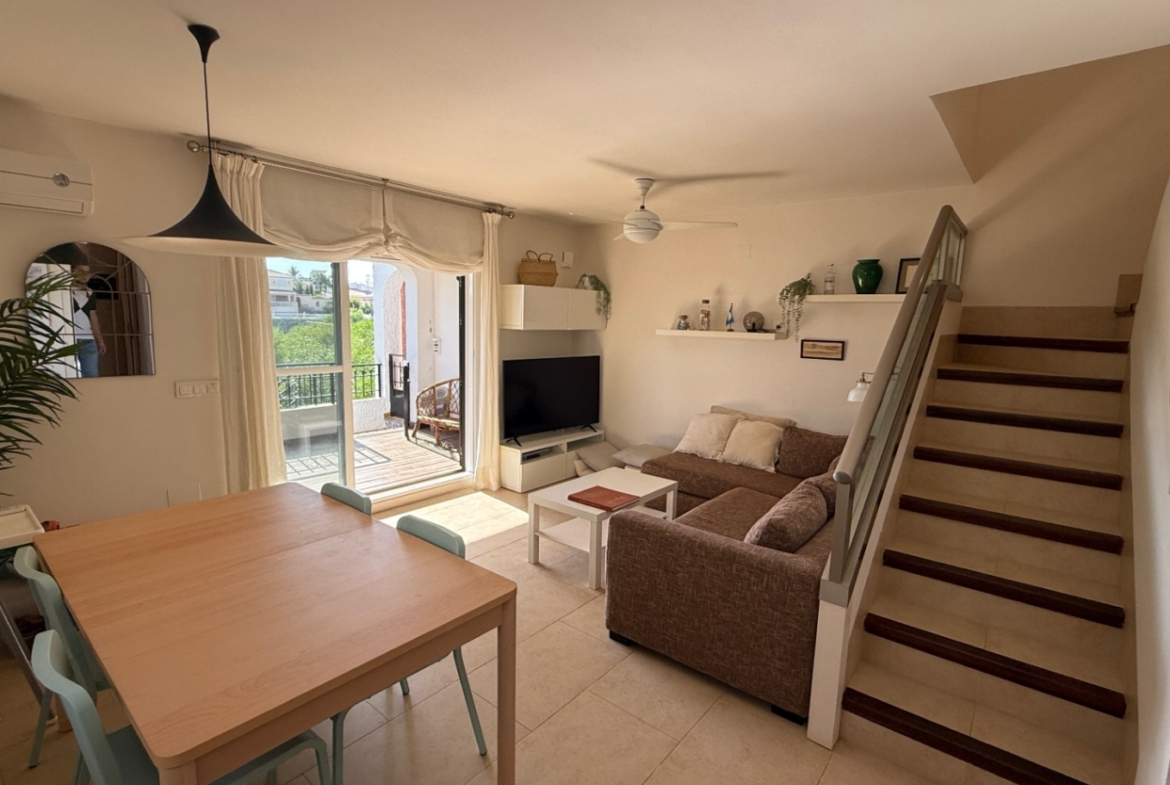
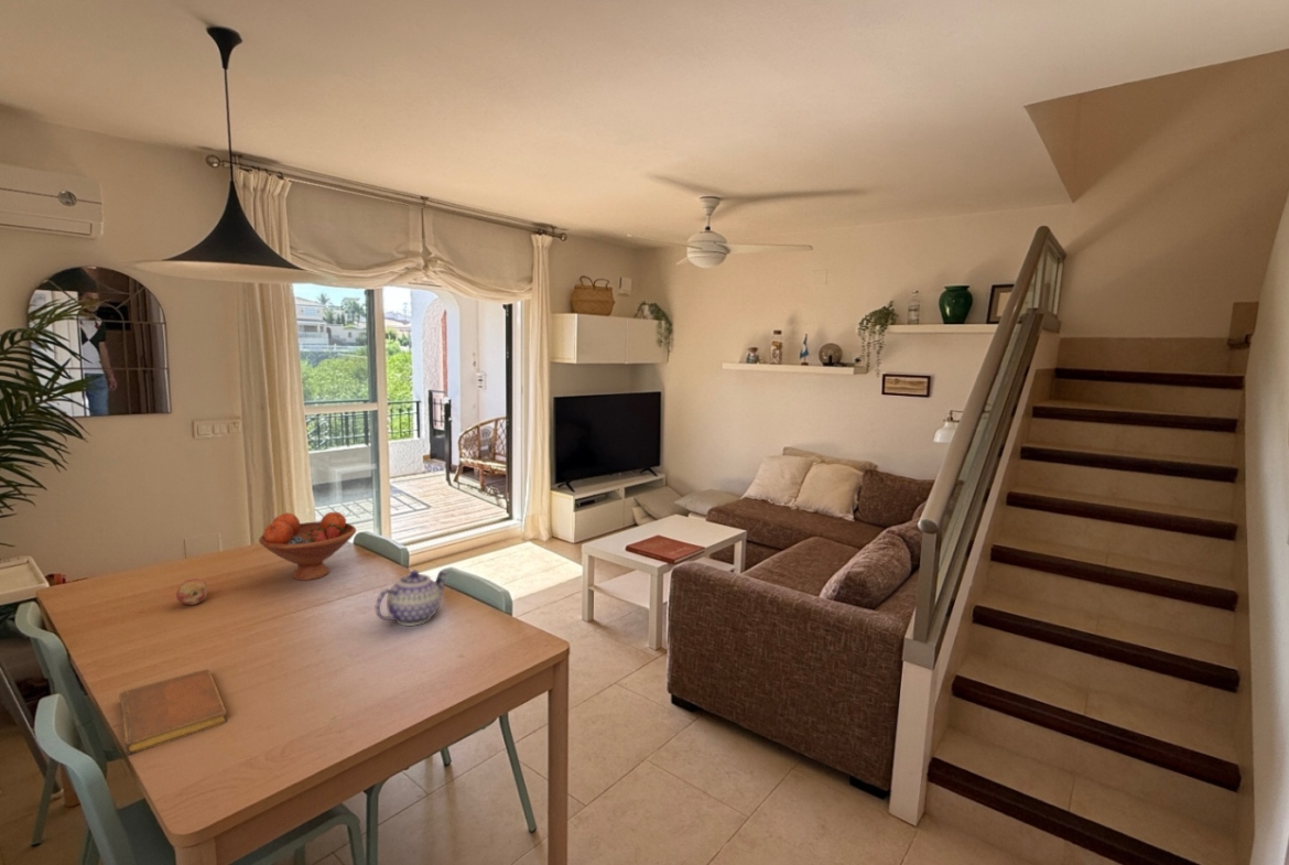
+ notebook [118,669,228,756]
+ teapot [373,570,449,627]
+ fruit bowl [258,511,357,582]
+ fruit [175,577,208,606]
